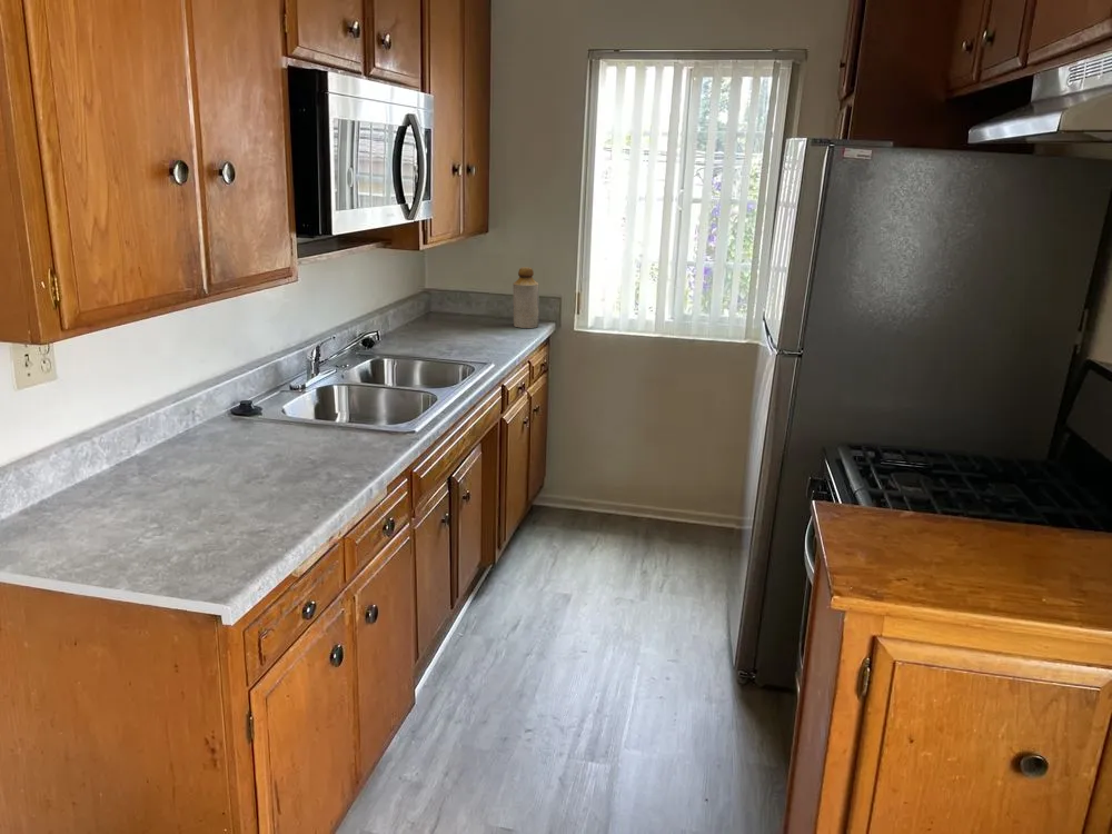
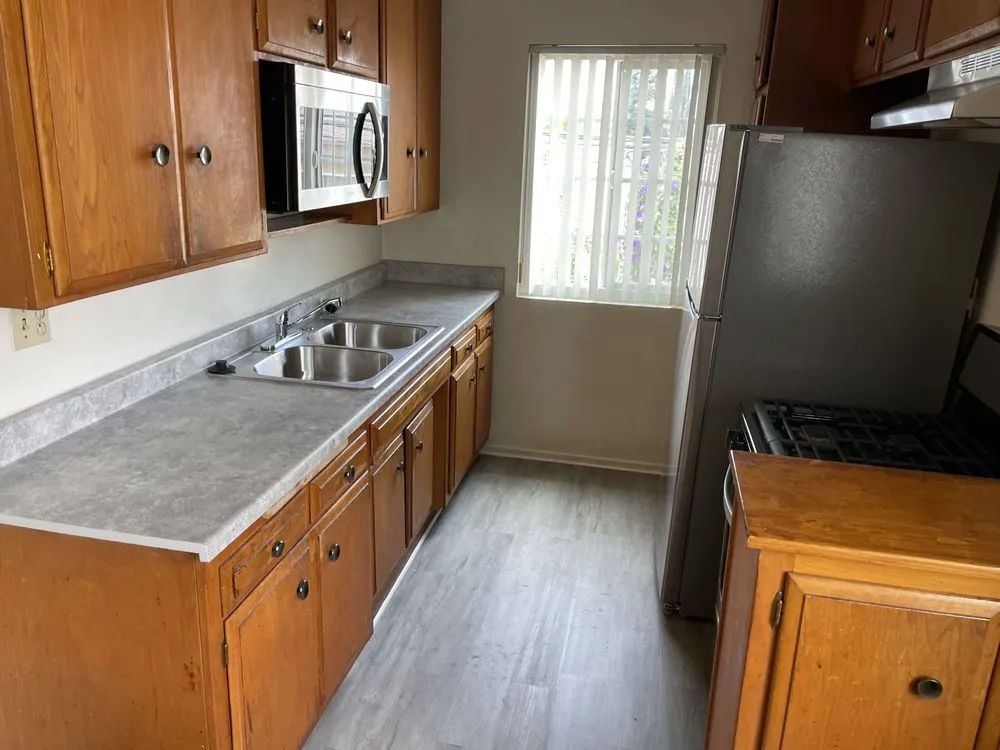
- bottle [512,266,540,329]
